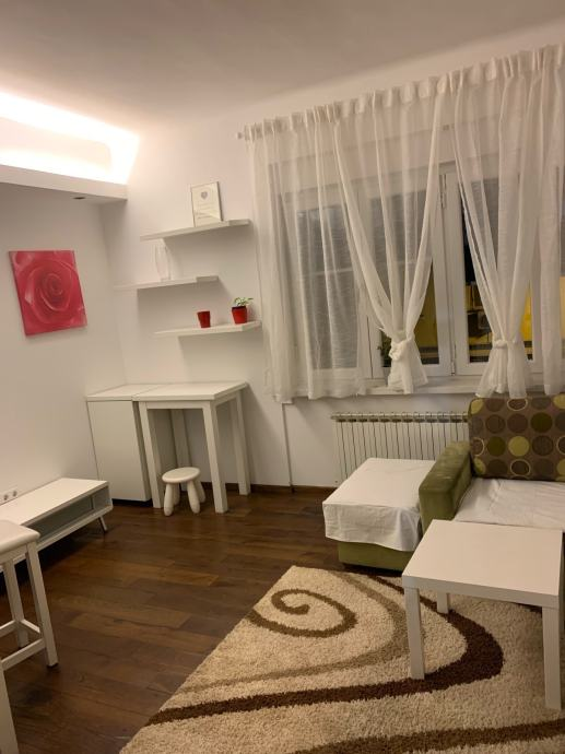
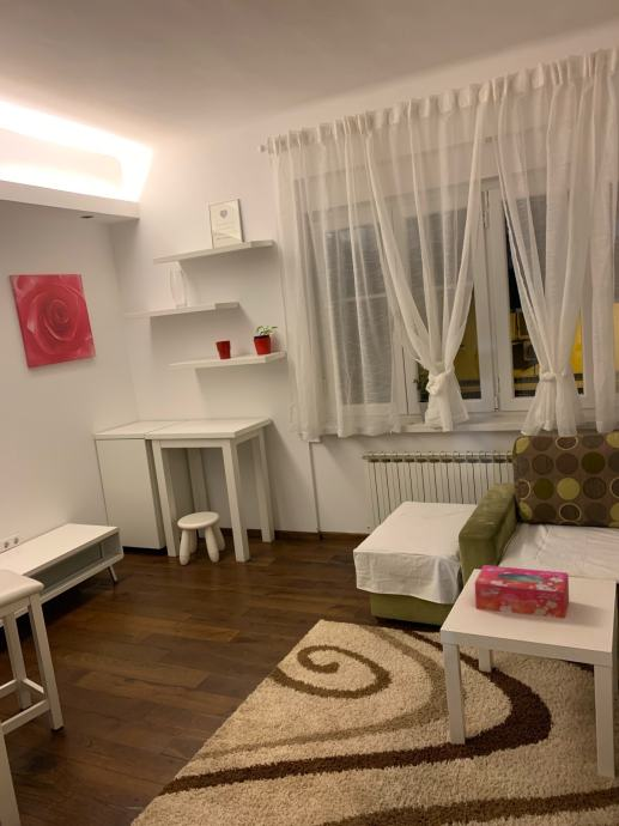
+ tissue box [473,564,570,620]
